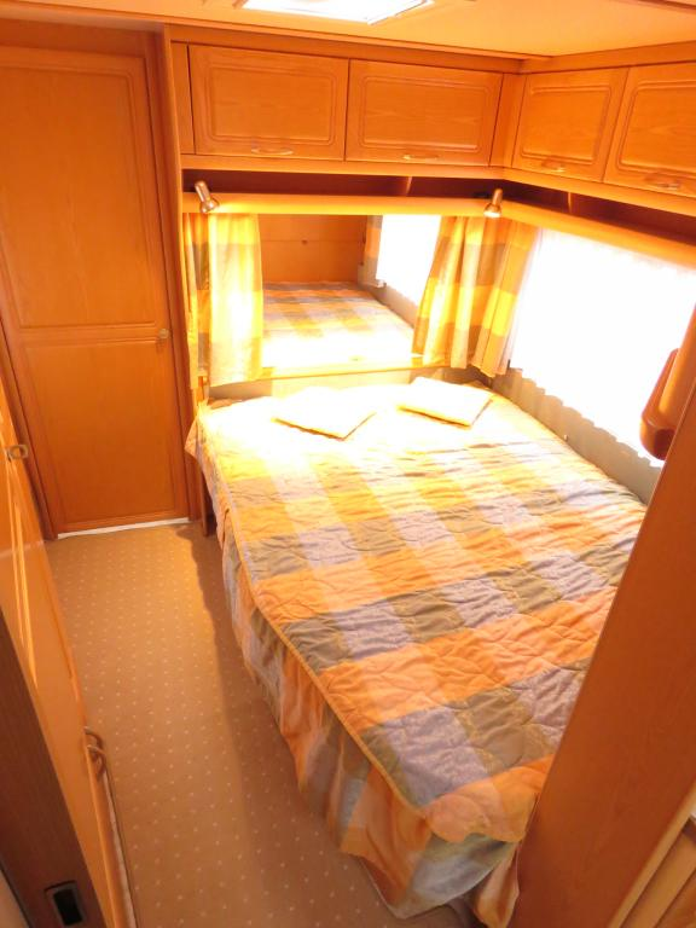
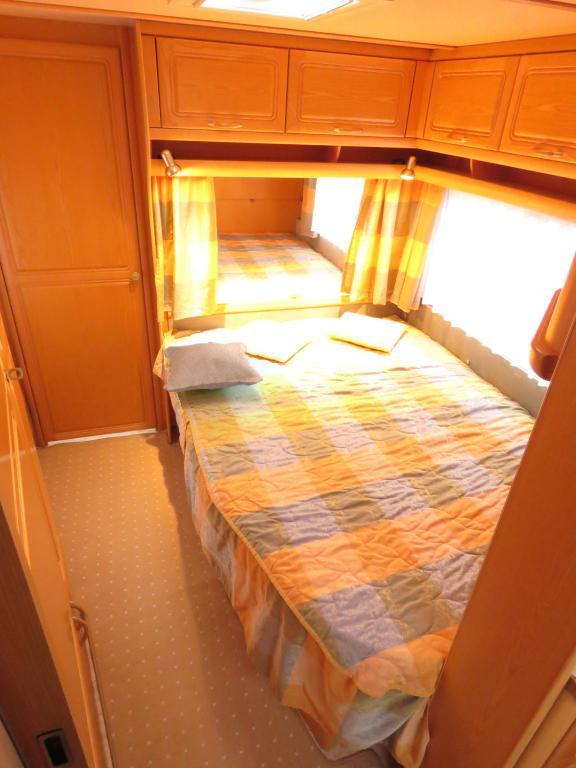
+ cushion [161,341,264,393]
